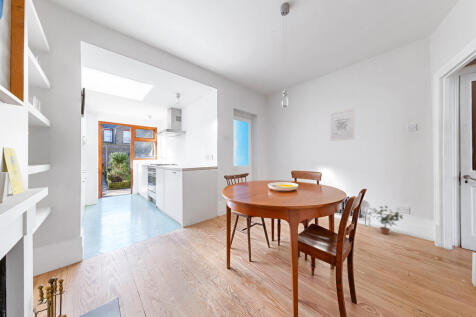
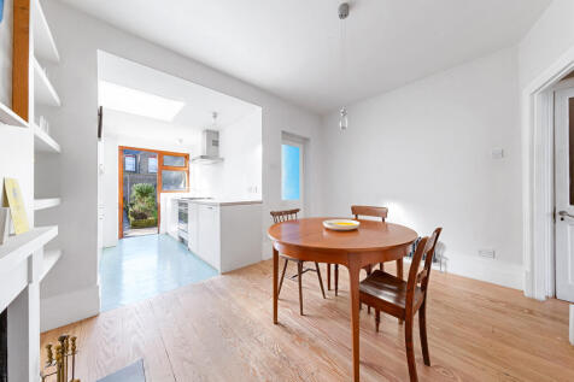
- wall art [329,107,355,142]
- potted plant [368,205,404,235]
